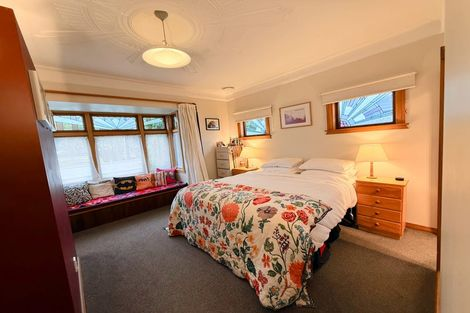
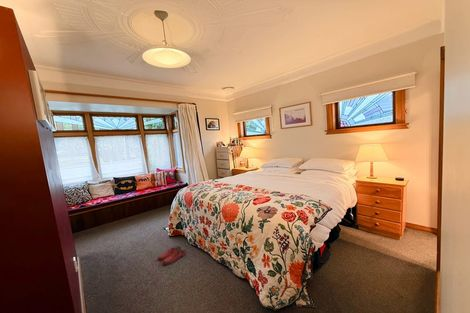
+ slippers [157,245,187,266]
